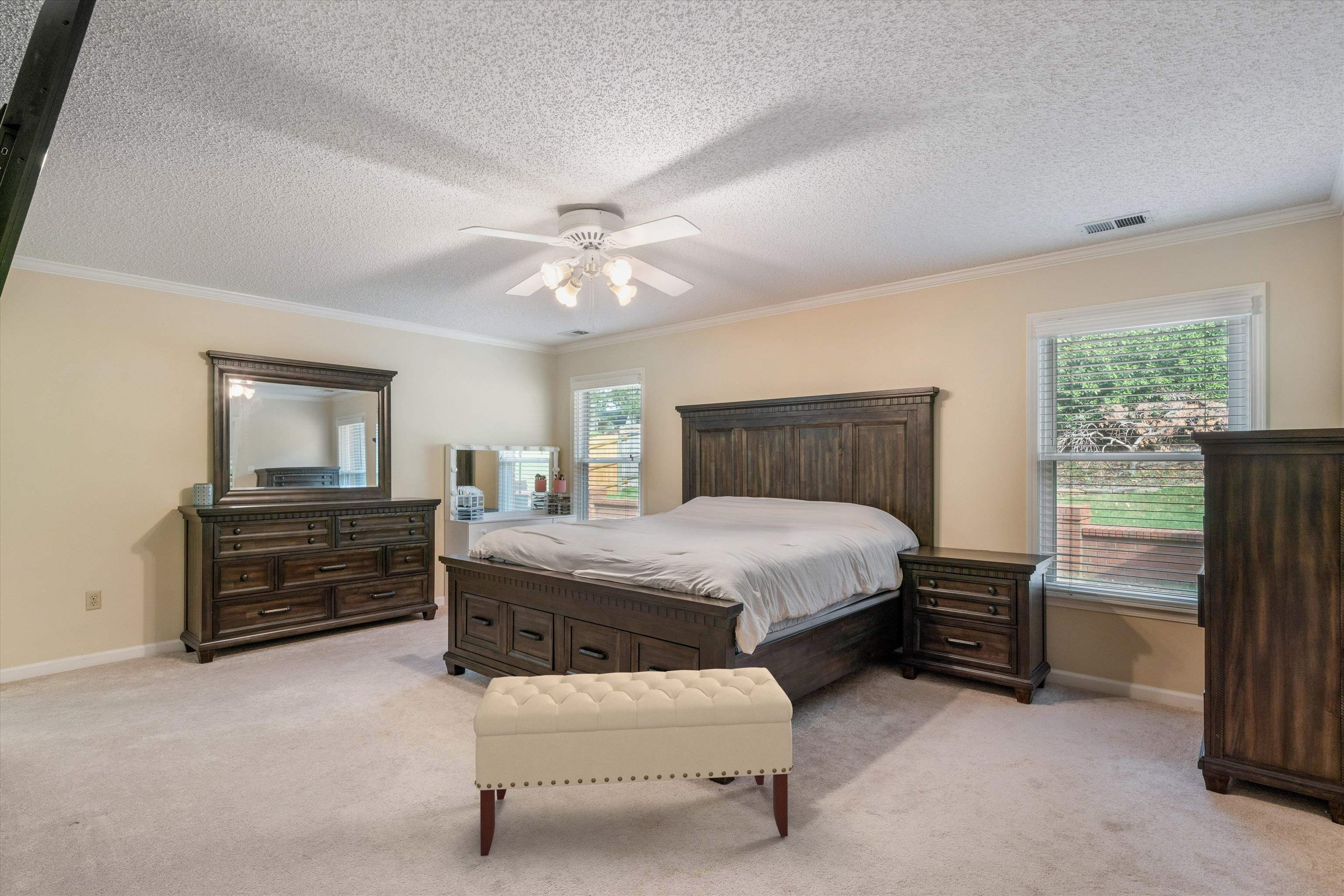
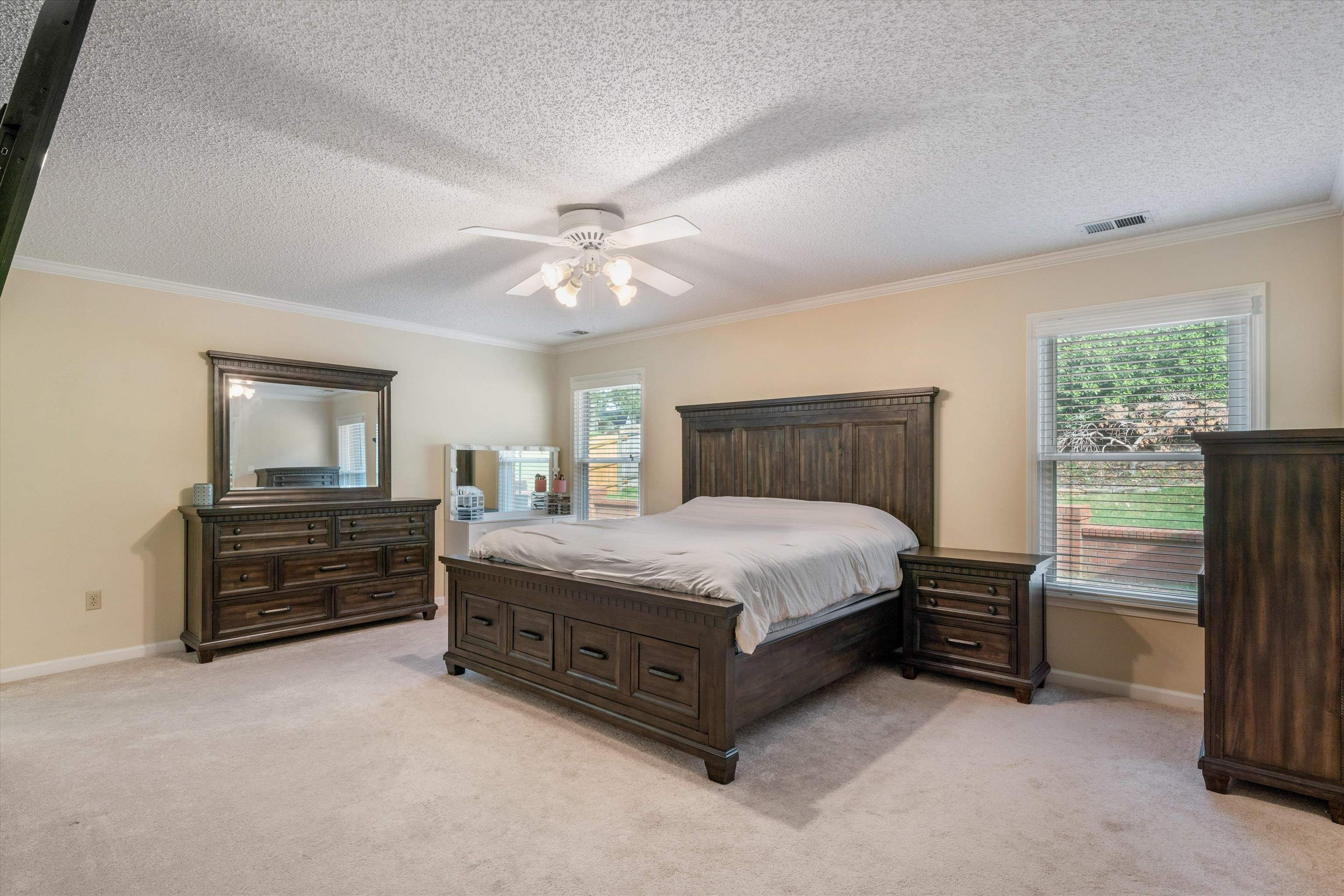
- bench [473,667,794,856]
